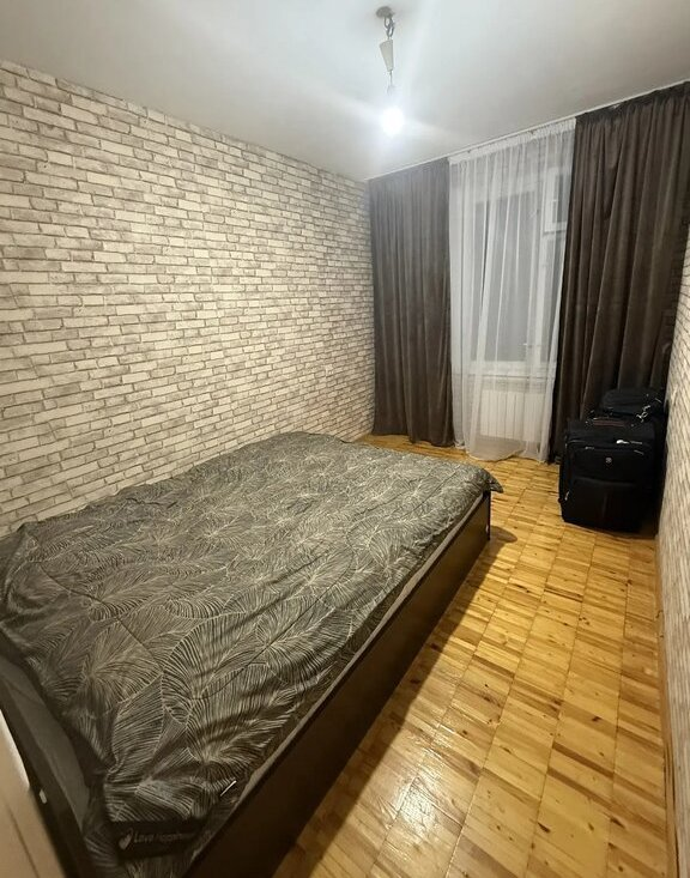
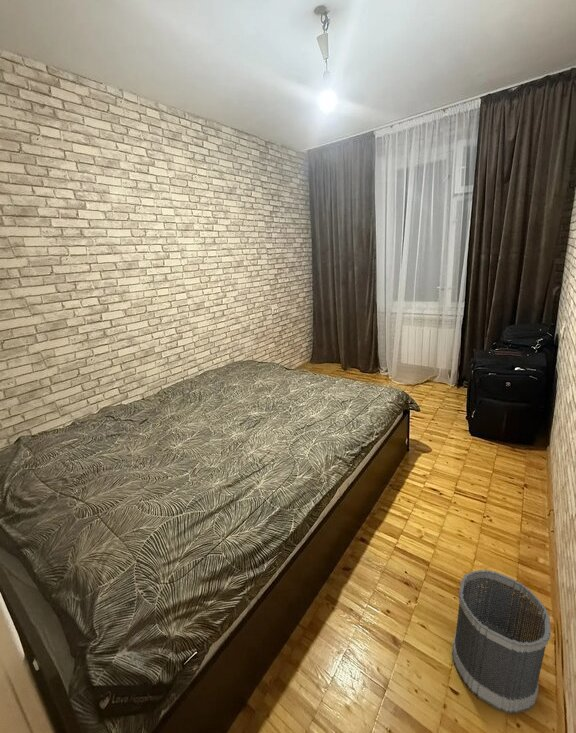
+ wastebasket [451,569,552,715]
